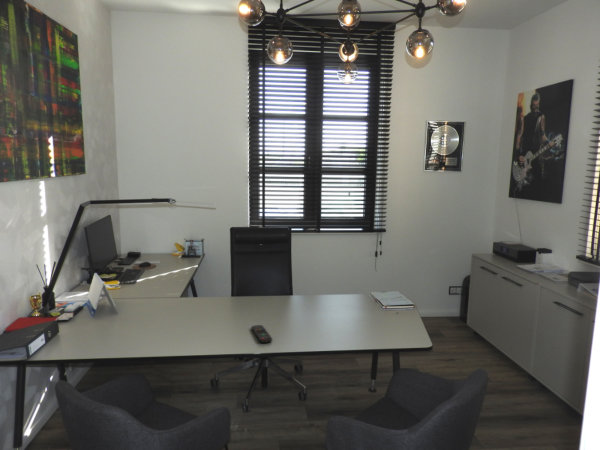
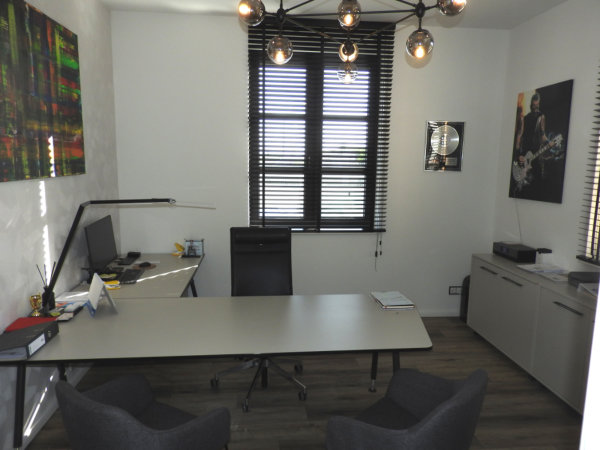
- remote control [250,324,273,344]
